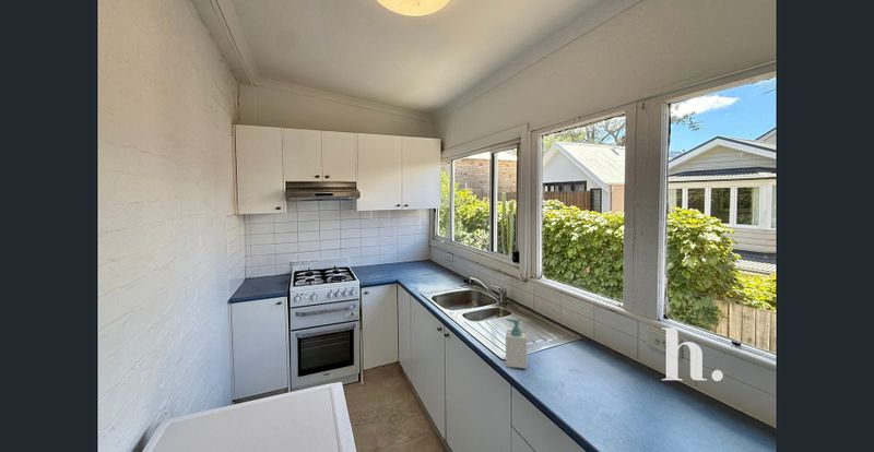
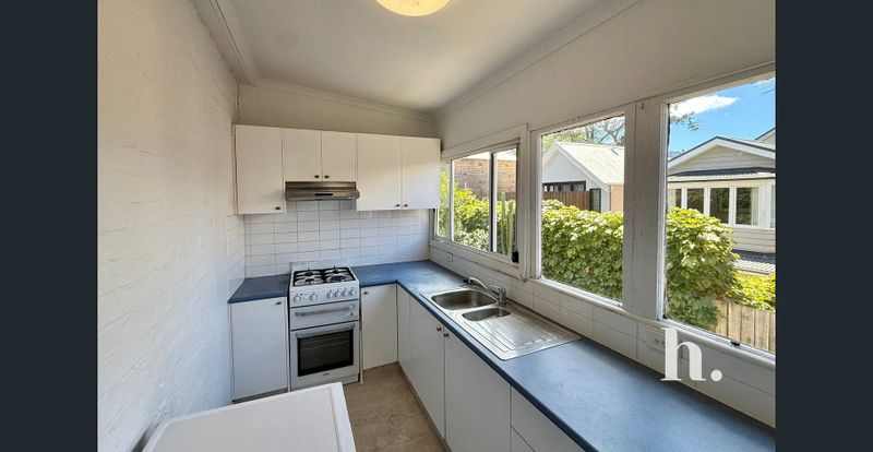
- soap bottle [505,318,528,370]
